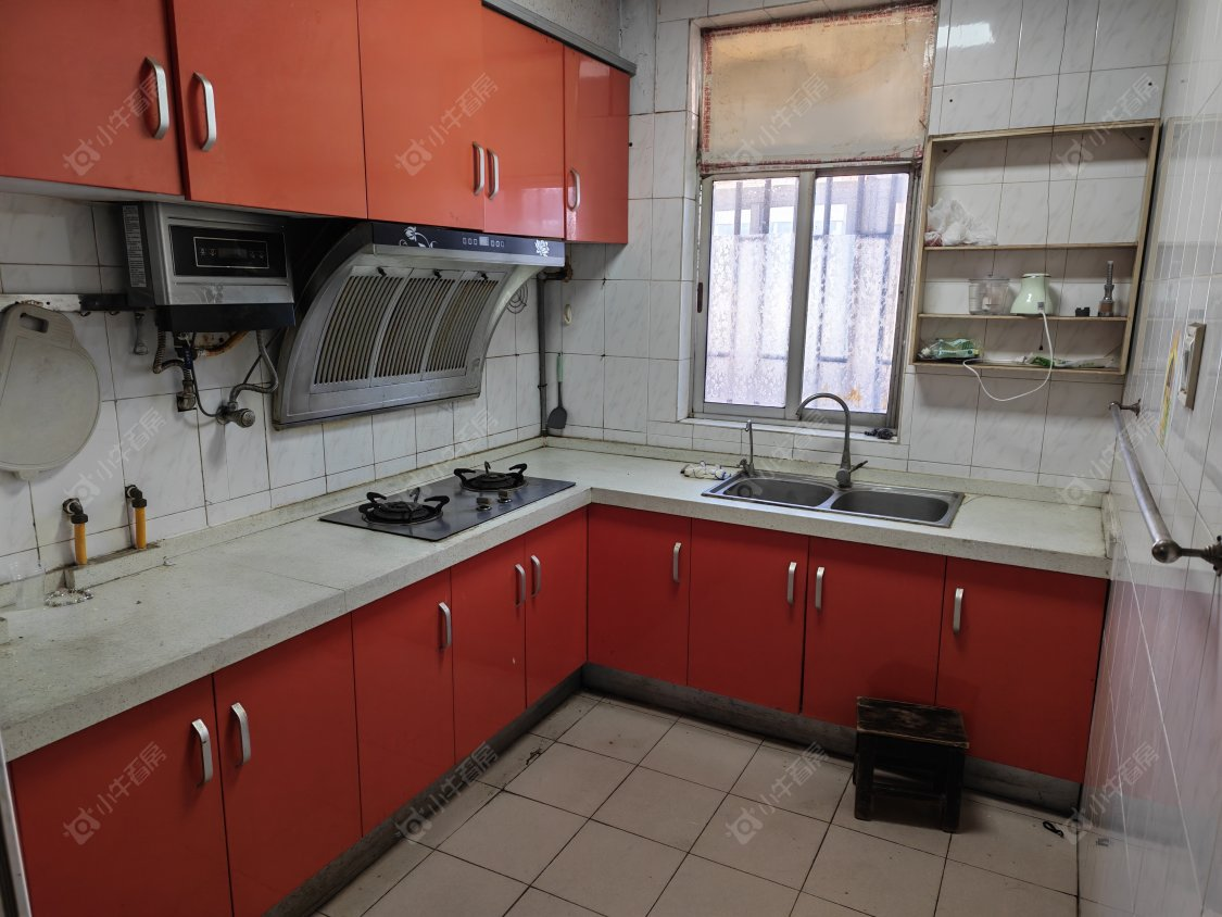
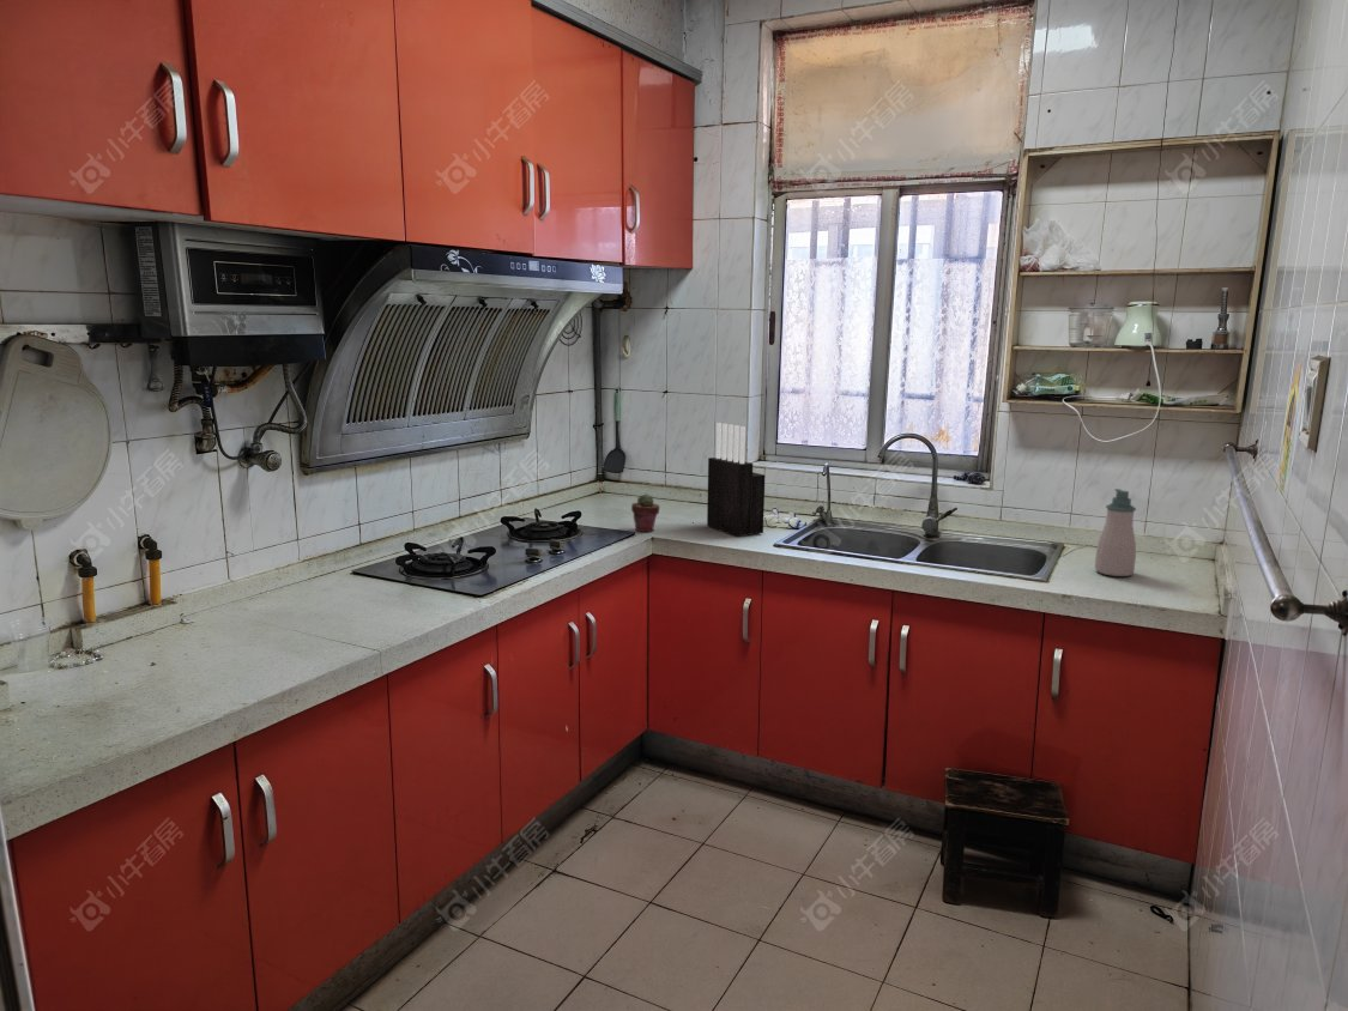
+ soap bottle [1094,488,1137,577]
+ knife block [706,422,766,538]
+ potted succulent [630,492,660,533]
